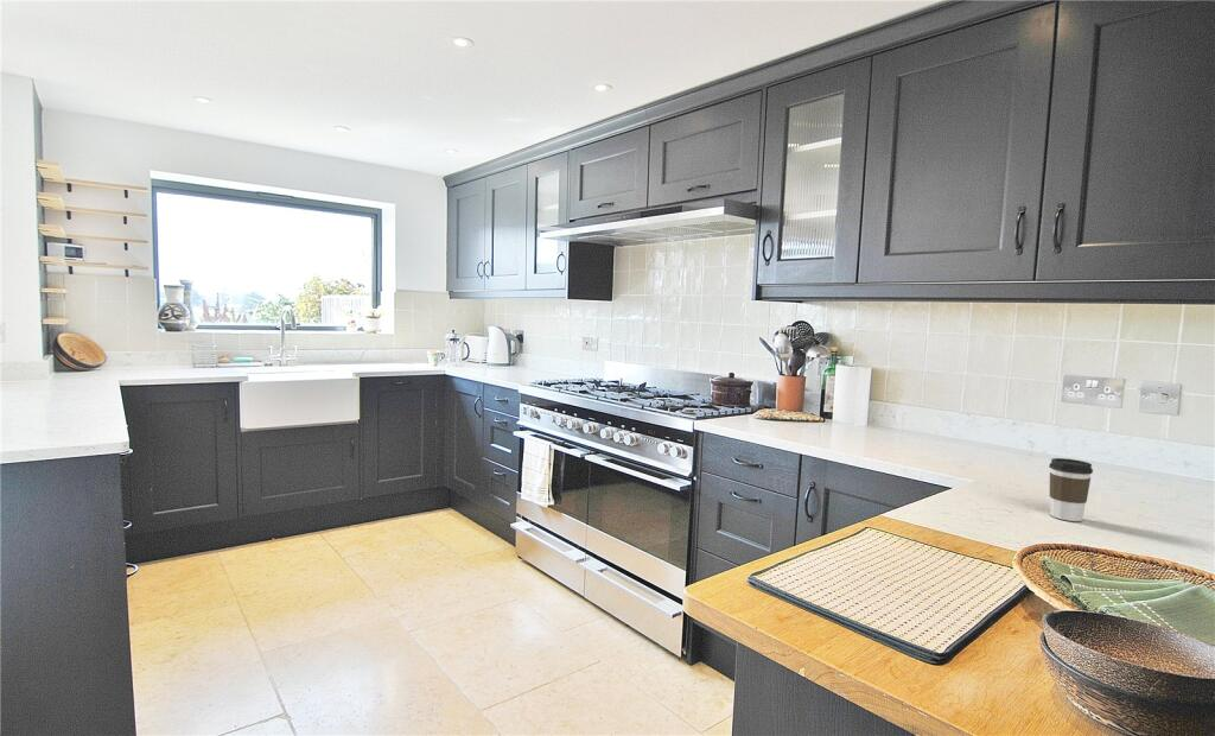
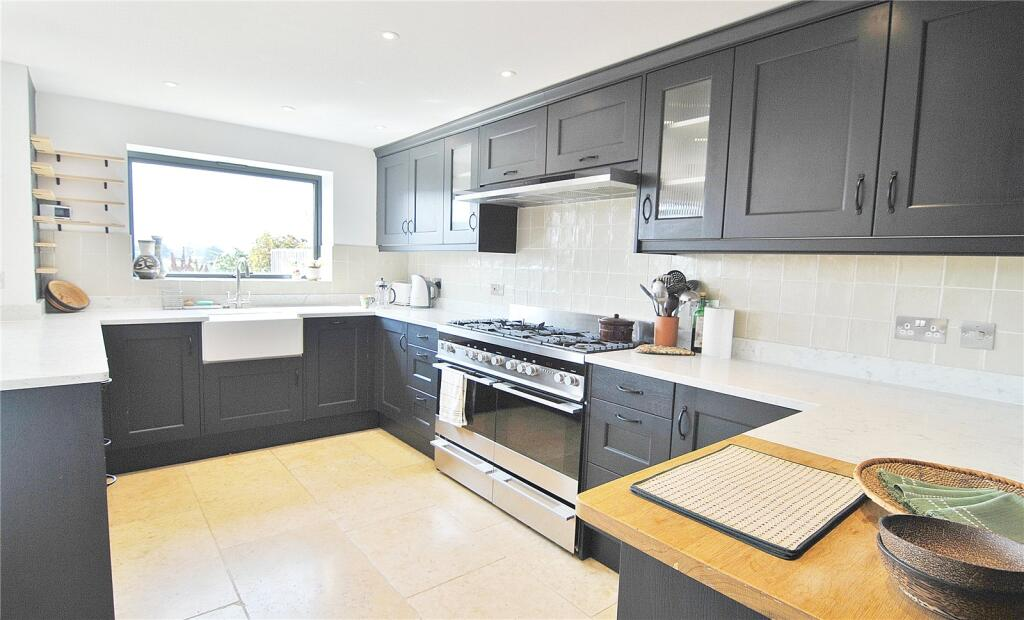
- coffee cup [1048,457,1094,522]
